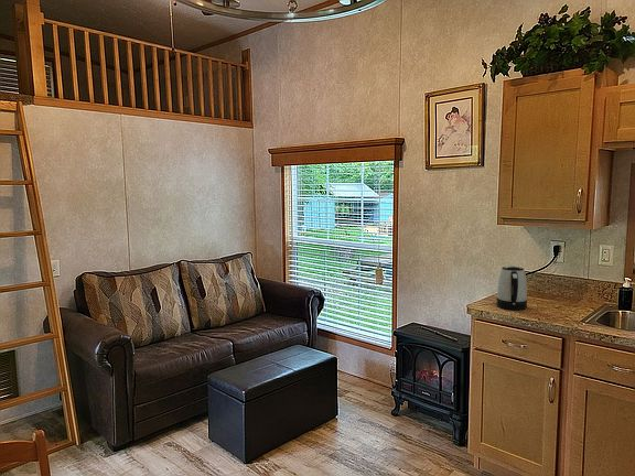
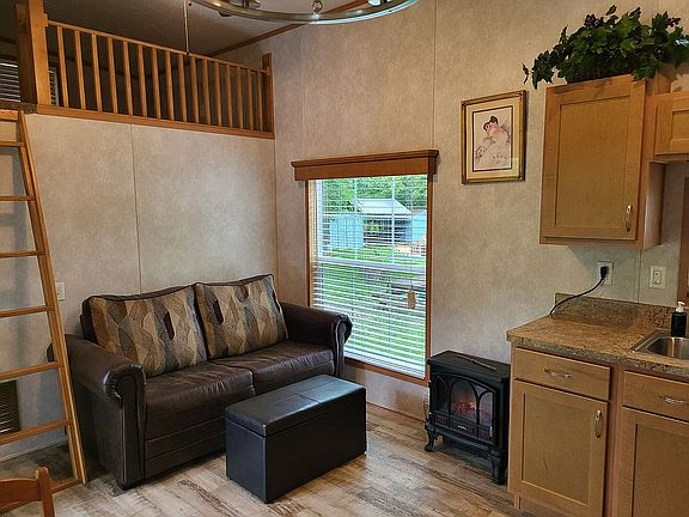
- kettle [496,264,528,311]
